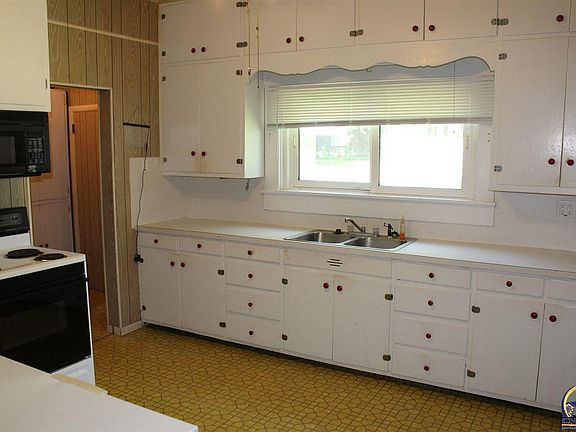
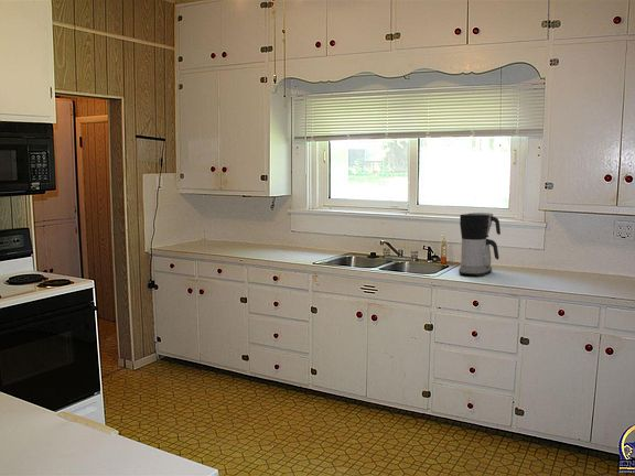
+ coffee maker [458,212,502,278]
